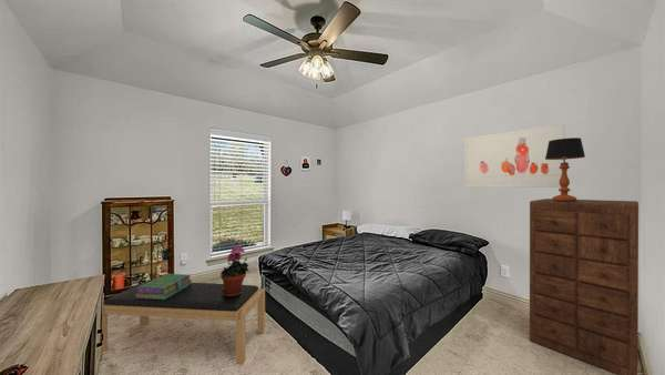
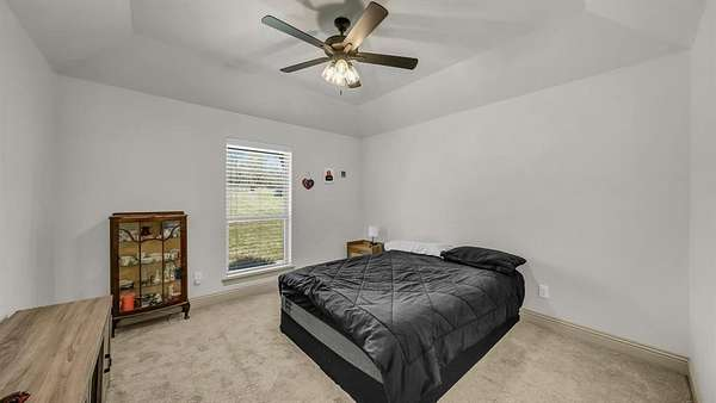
- wall art [464,123,565,189]
- table lamp [545,136,586,202]
- potted plant [219,244,249,297]
- stack of books [135,273,193,300]
- dresser [529,197,640,375]
- bench [102,281,266,366]
